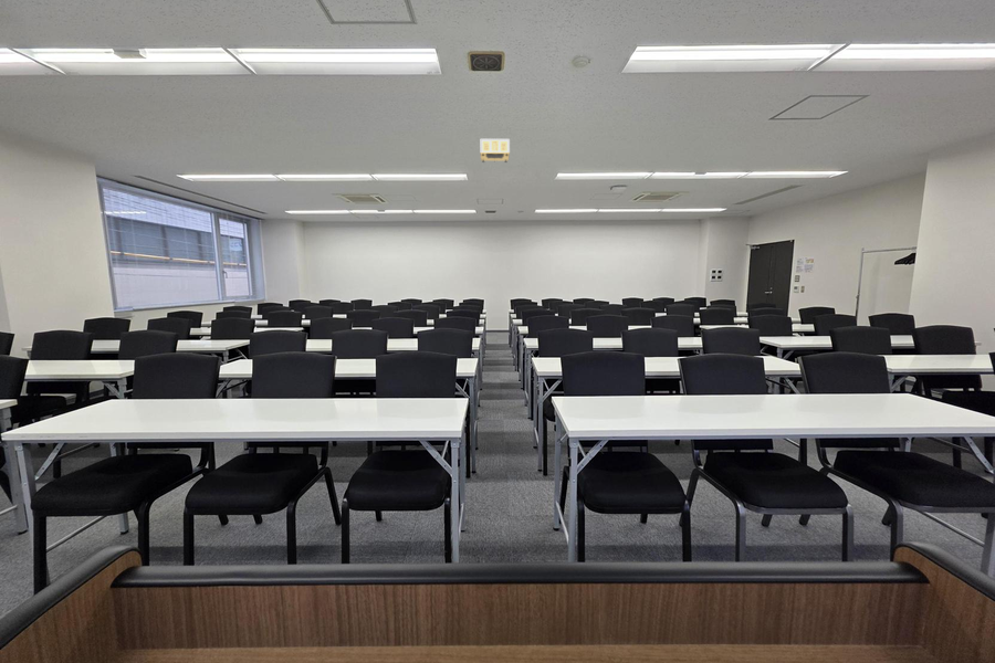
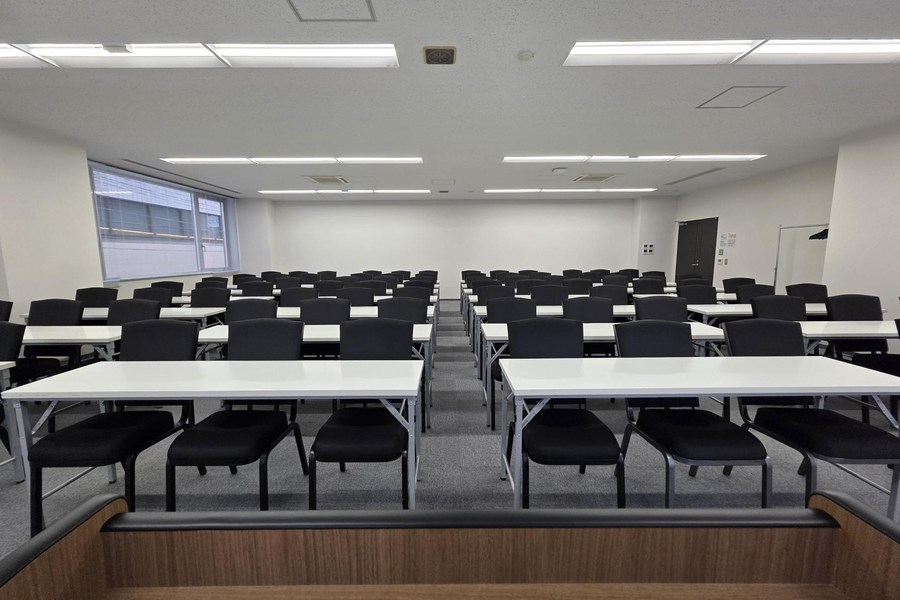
- projector [480,138,511,171]
